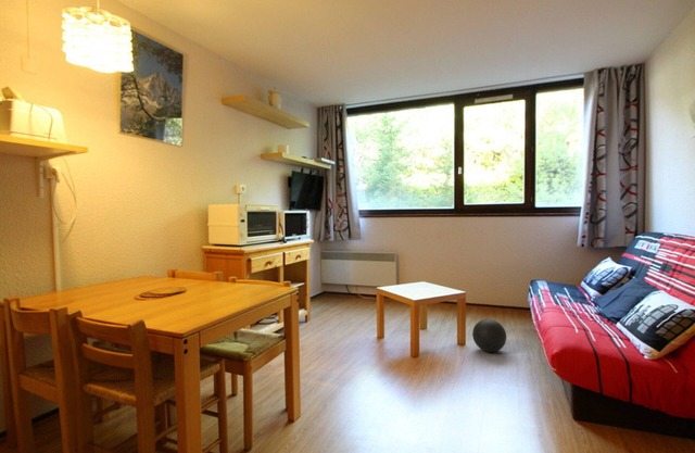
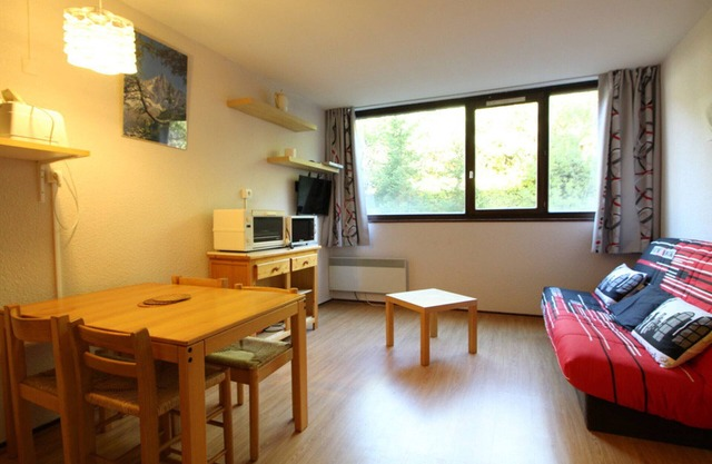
- ball [471,318,507,353]
